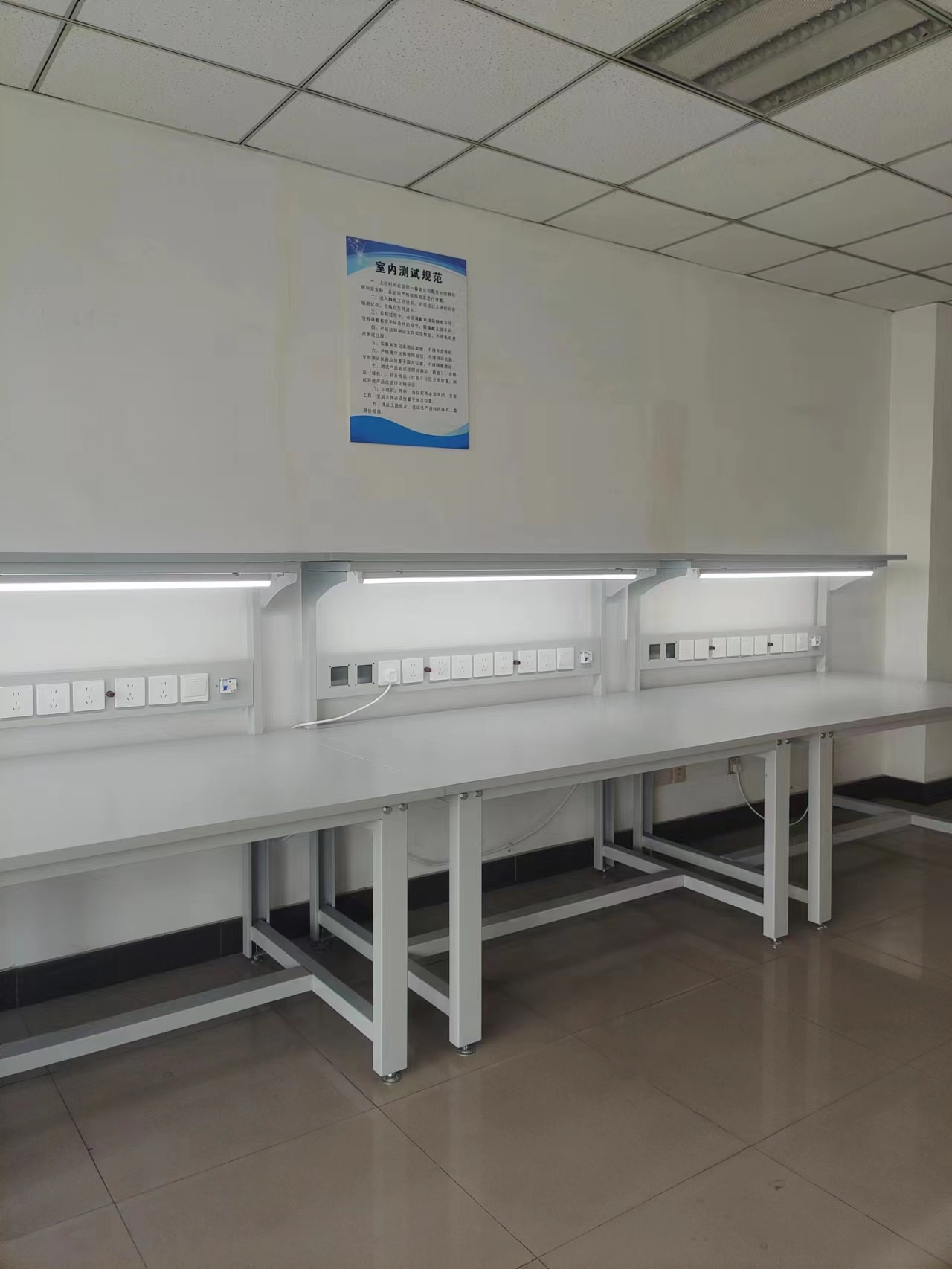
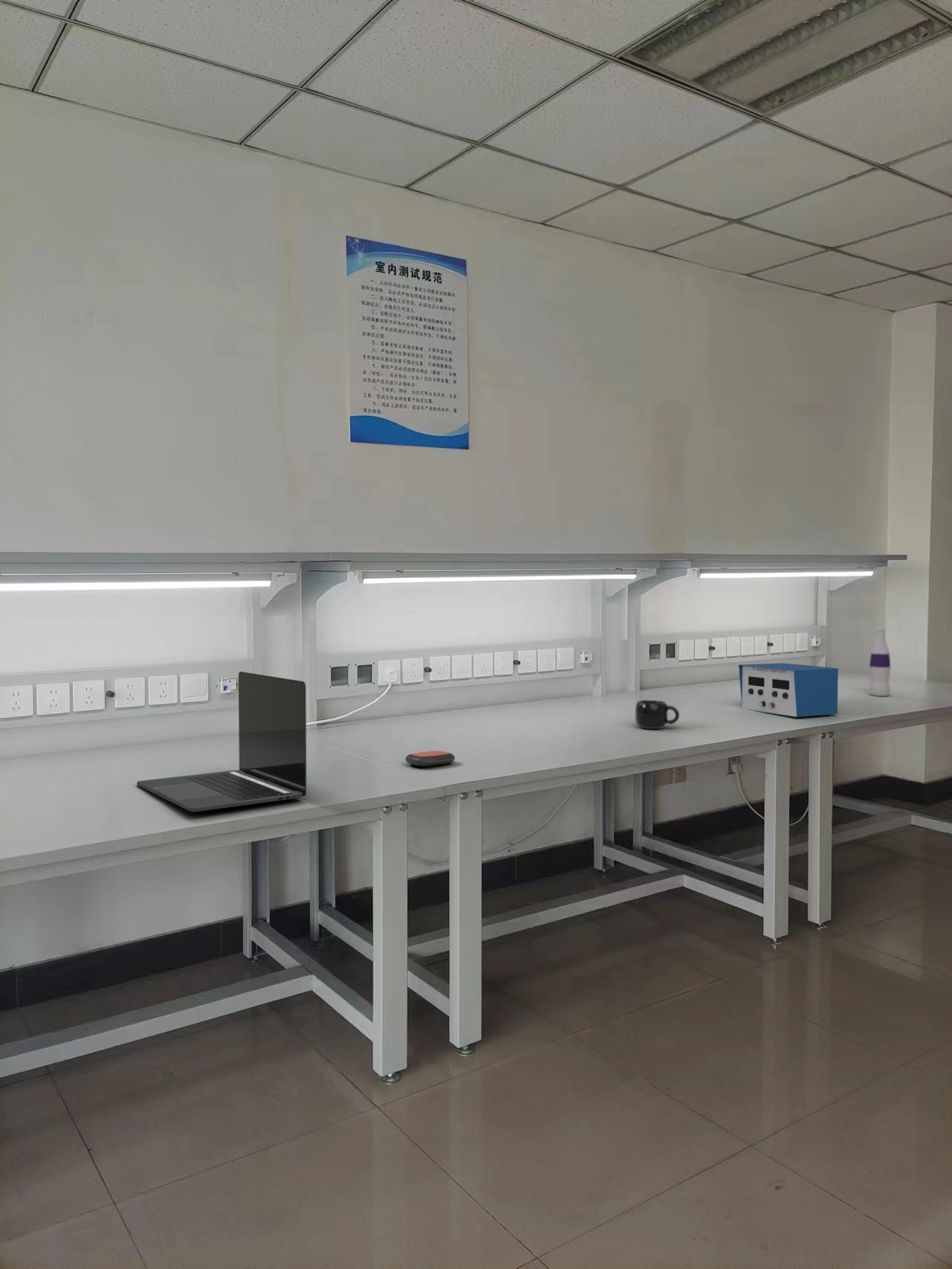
+ remote control [405,750,456,767]
+ mug [634,699,680,730]
+ bottle [868,627,892,697]
+ laptop [136,671,307,812]
+ power supply [738,663,839,718]
